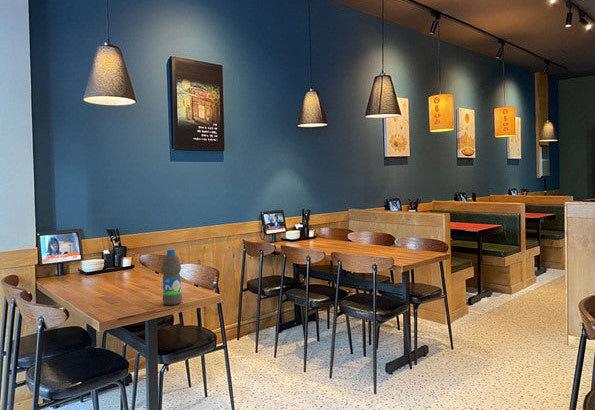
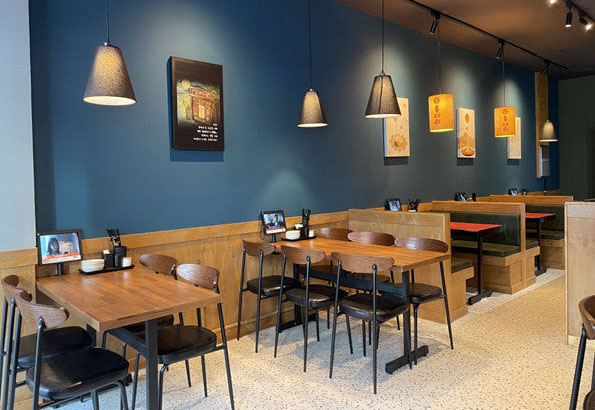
- water bottle [161,249,183,306]
